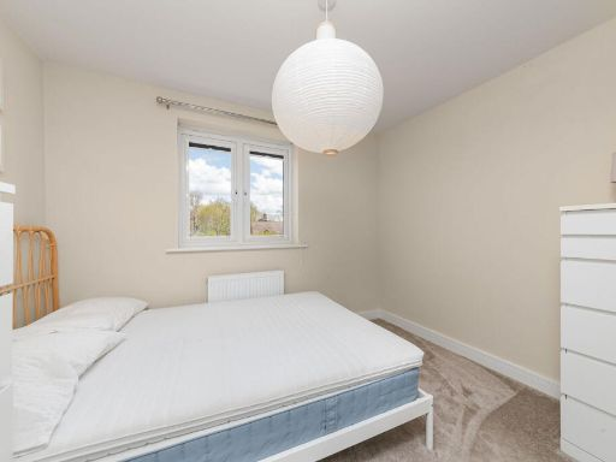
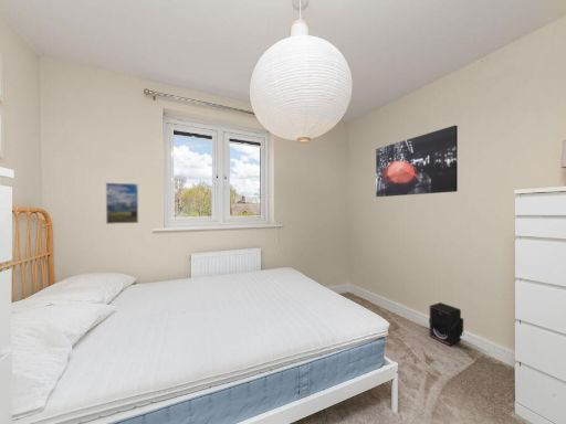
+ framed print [105,182,139,225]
+ stereo [428,301,464,347]
+ wall art [375,125,459,198]
